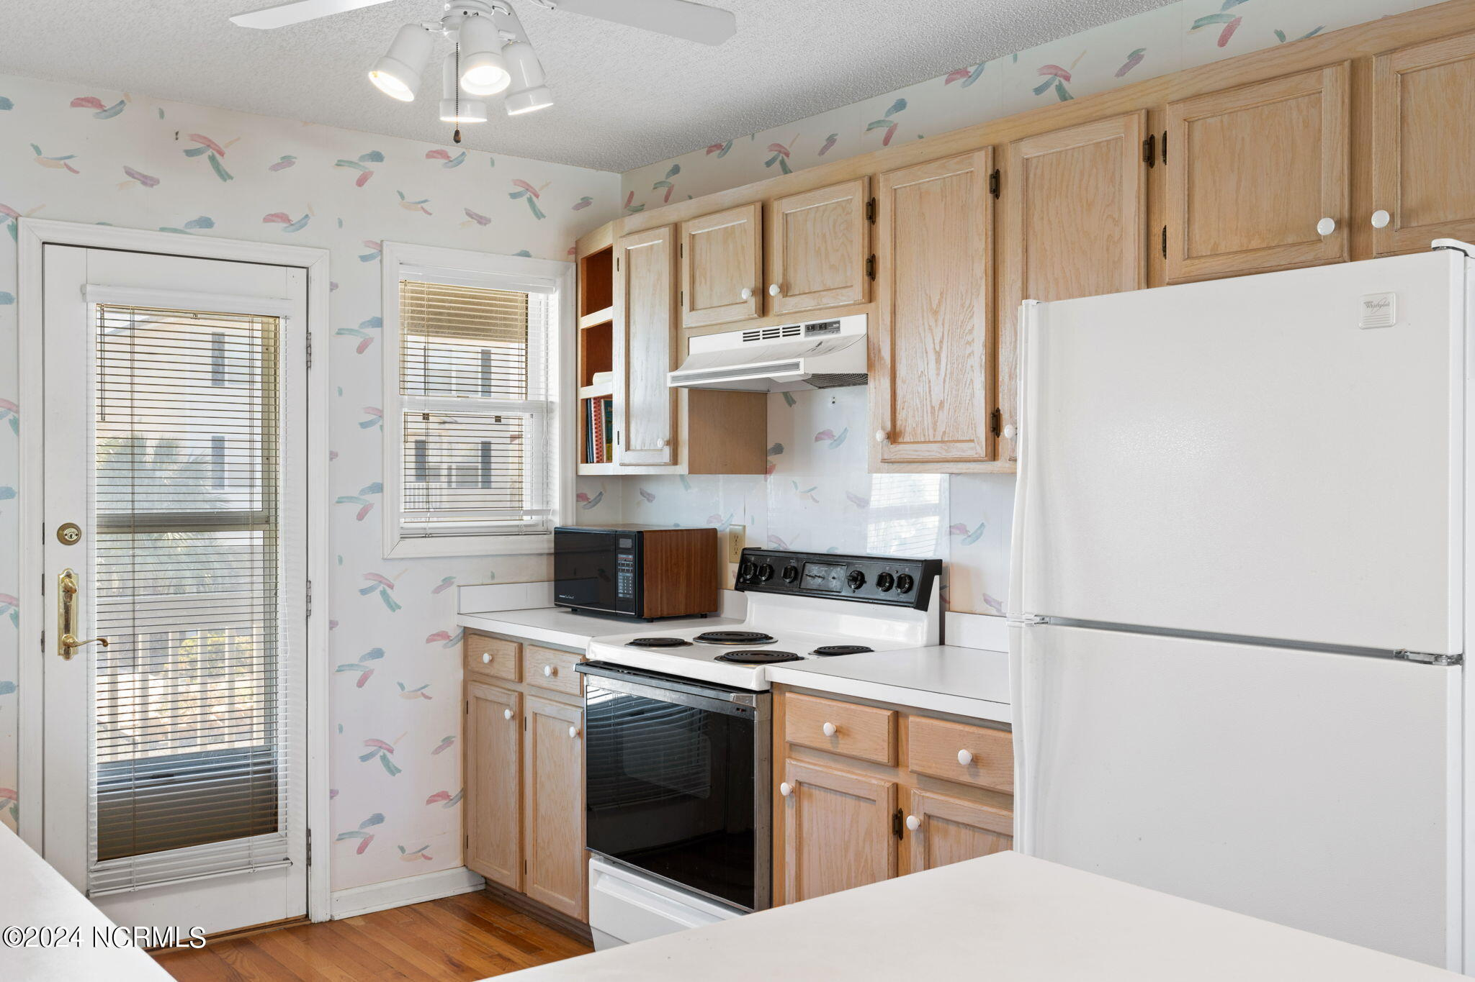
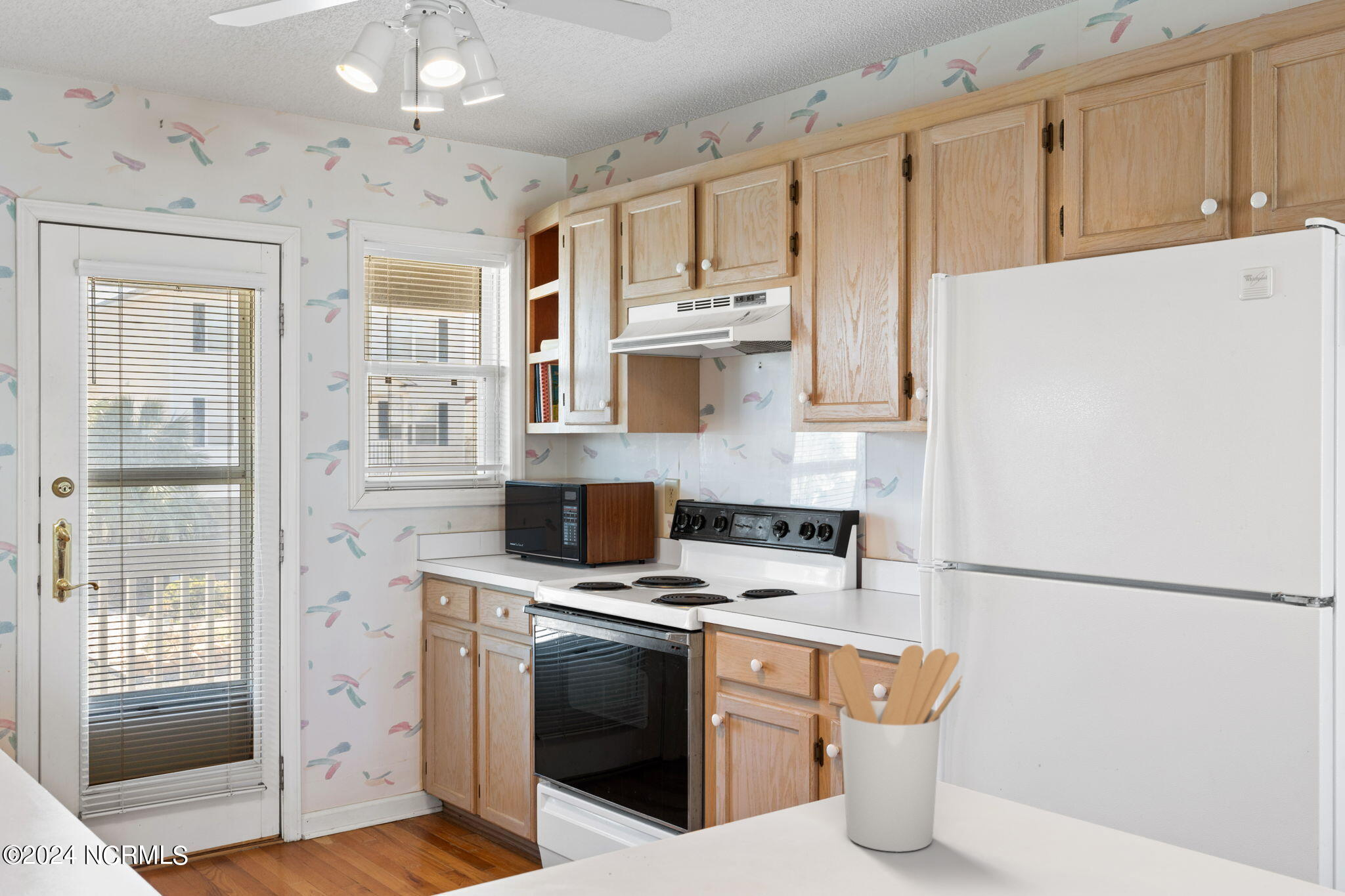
+ utensil holder [830,643,963,853]
